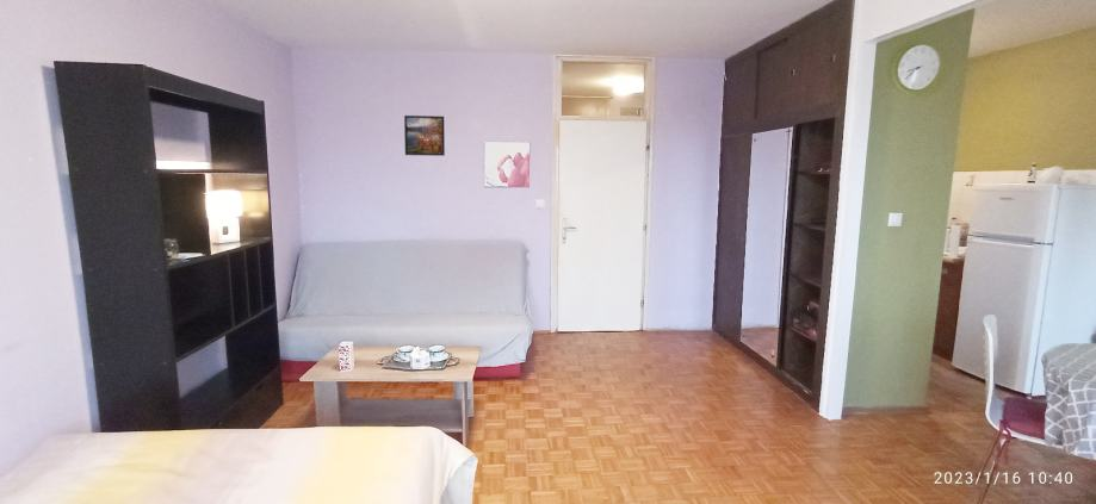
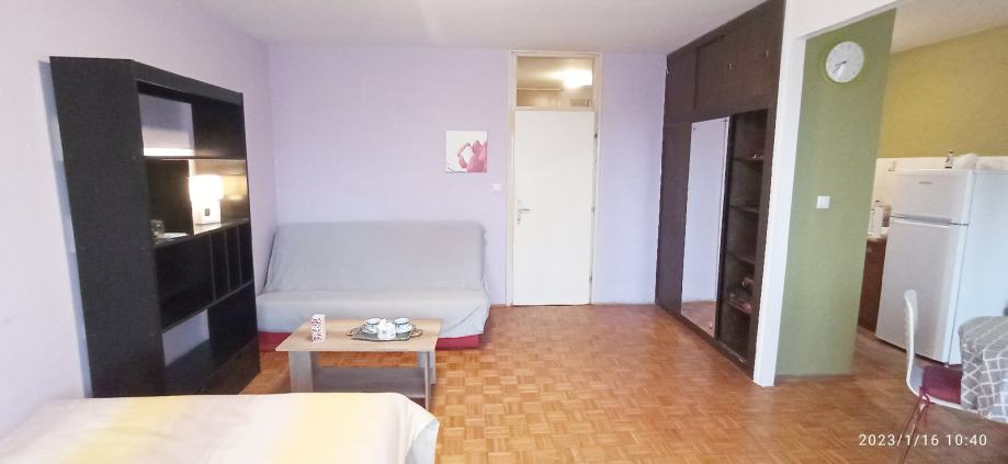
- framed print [403,114,446,157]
